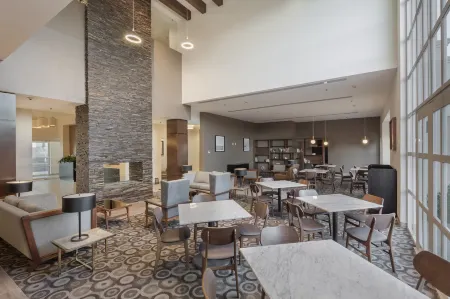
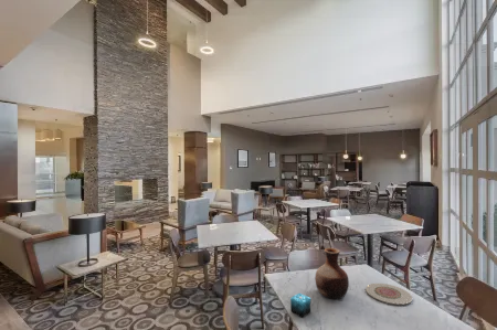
+ candle [289,292,311,318]
+ vase [315,247,350,300]
+ plate [364,283,413,306]
